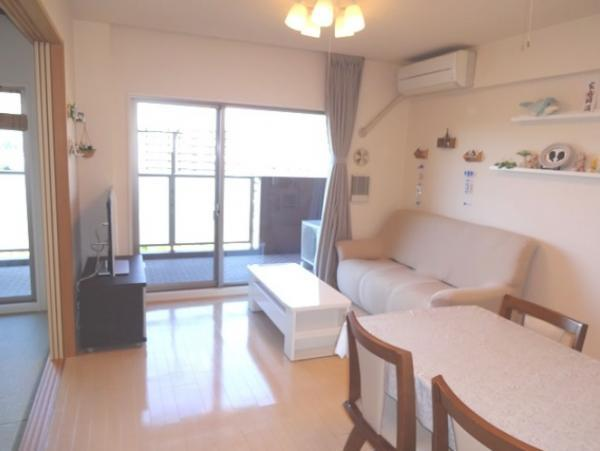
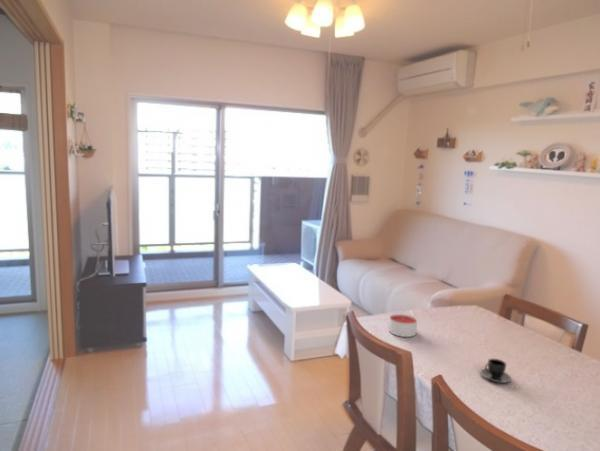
+ teacup [480,358,512,384]
+ candle [388,313,418,338]
